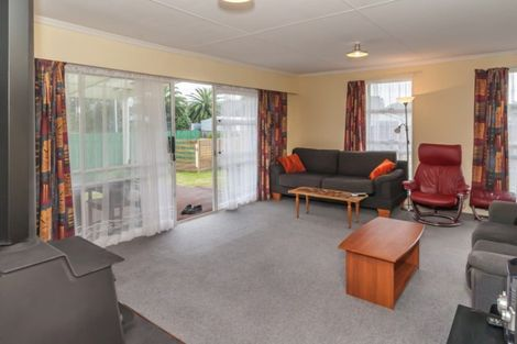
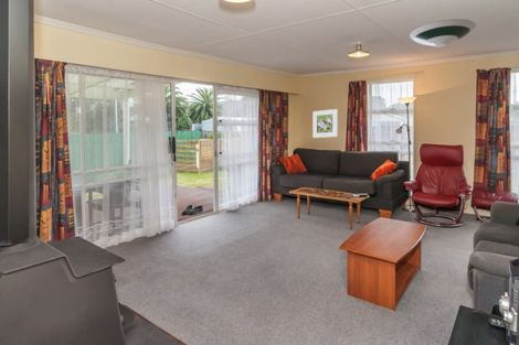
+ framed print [311,108,338,139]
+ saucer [409,18,476,48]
